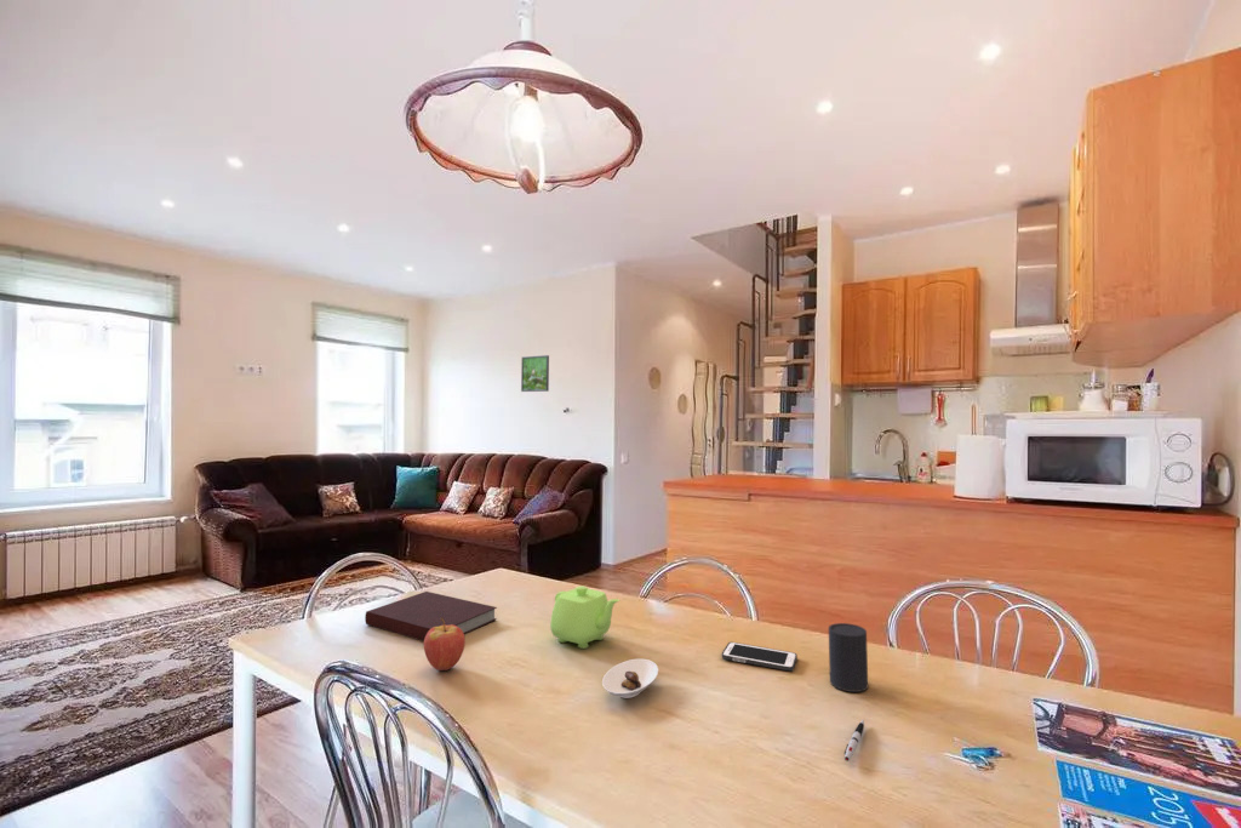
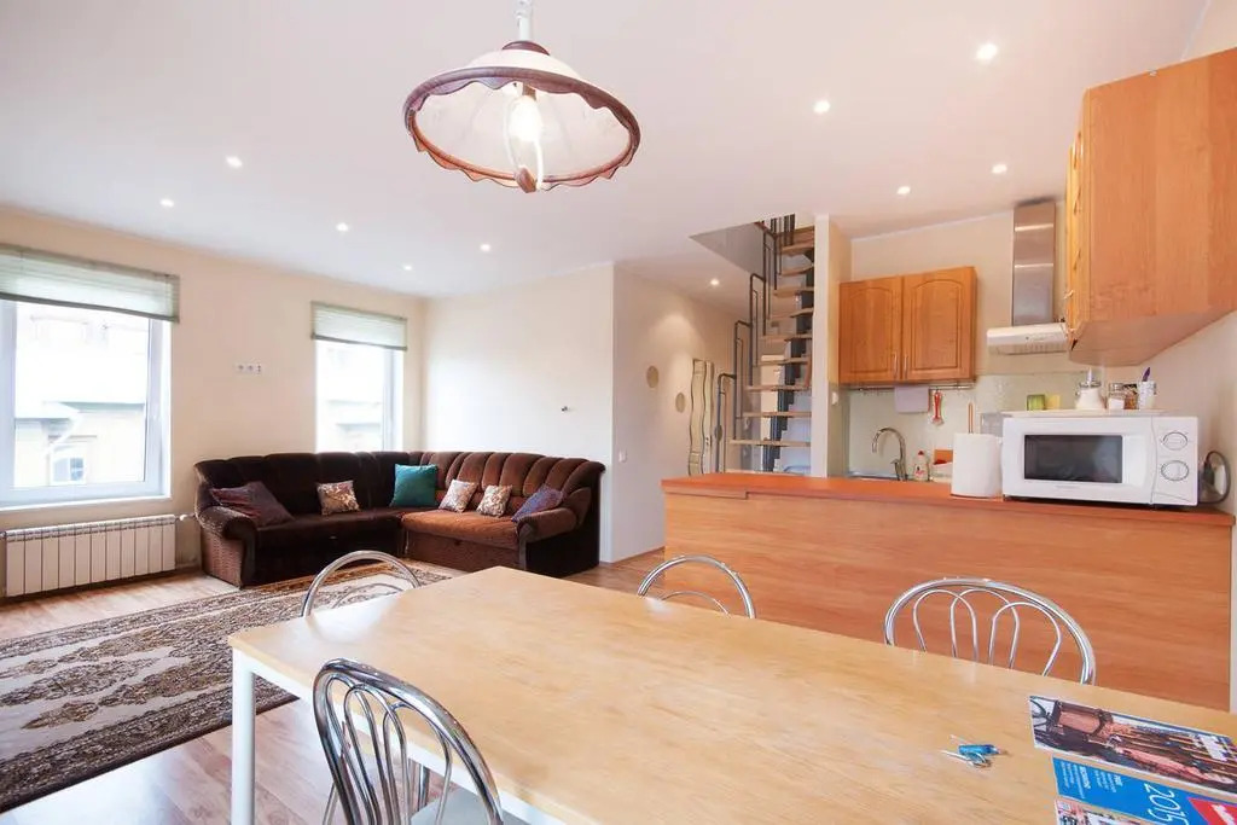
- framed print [520,354,550,393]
- fruit [423,618,467,672]
- pen [843,719,865,763]
- cup [828,622,869,693]
- notebook [364,590,498,641]
- saucer [601,658,659,699]
- cell phone [720,641,799,672]
- teapot [549,586,620,650]
